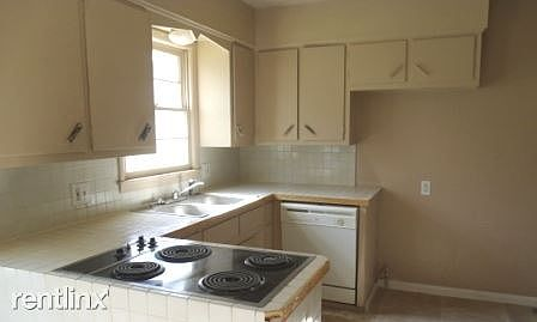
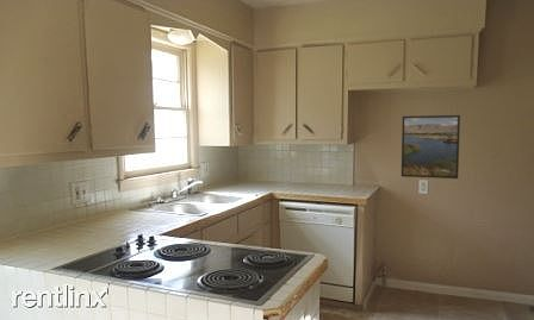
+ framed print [401,114,461,180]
